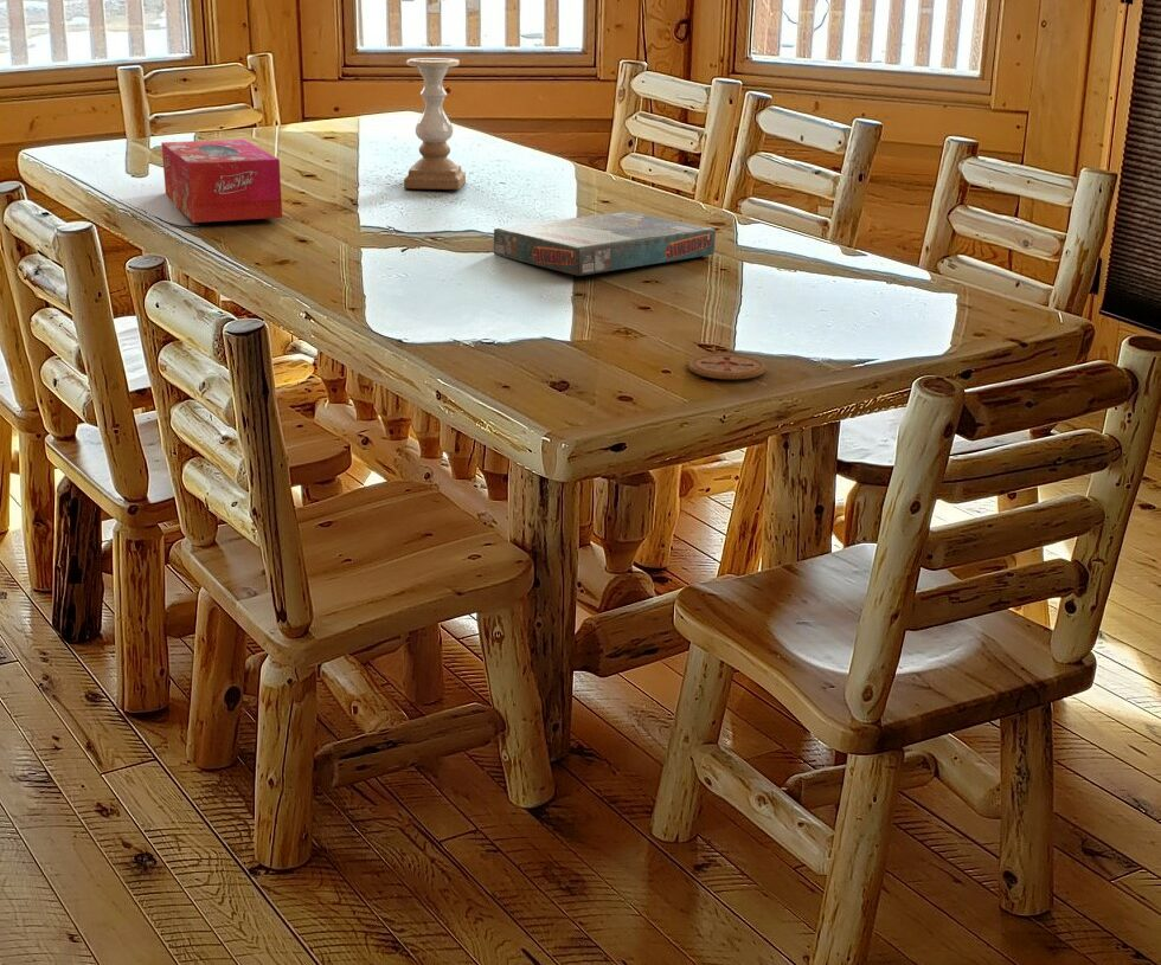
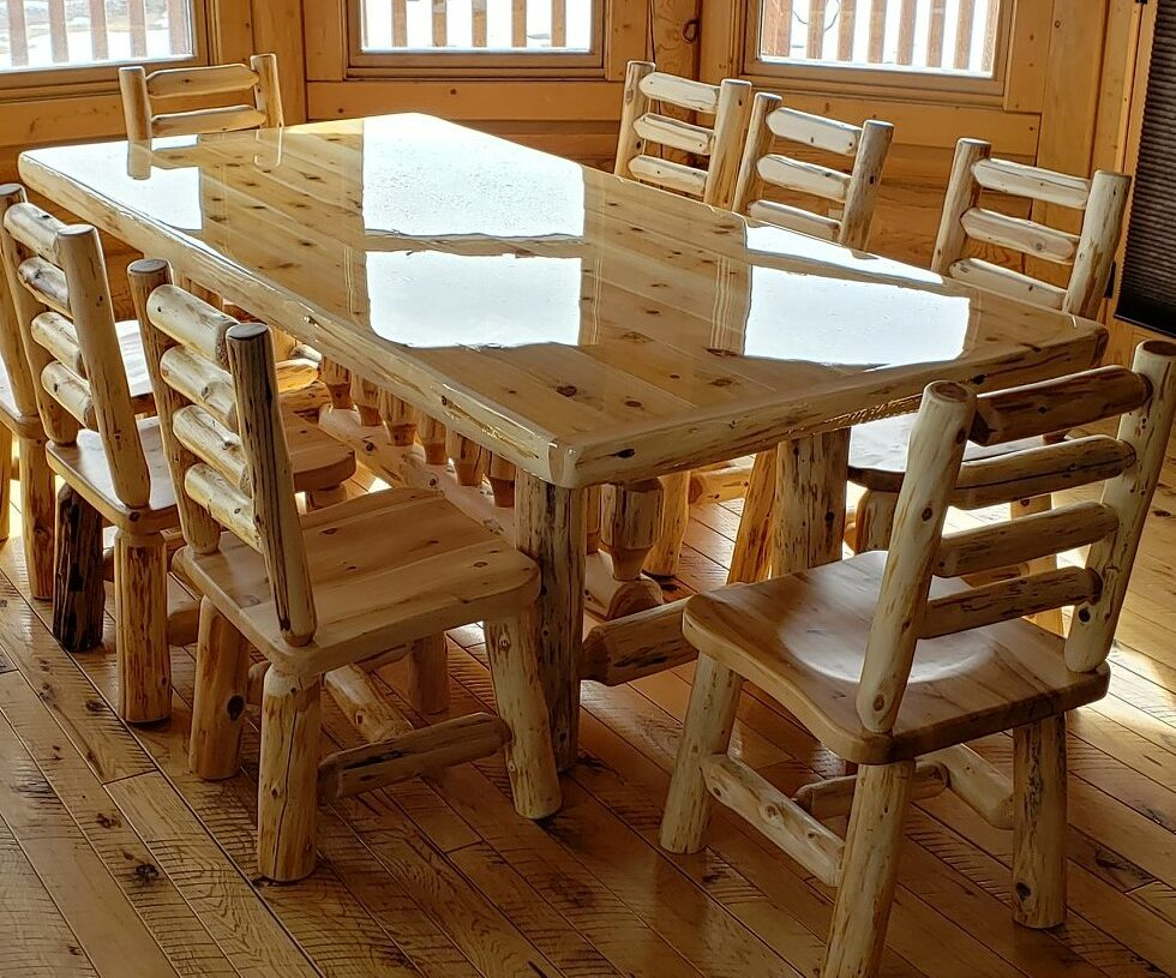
- candle holder [403,57,467,191]
- board game [493,210,717,277]
- coaster [687,354,766,380]
- tissue box [160,139,283,224]
